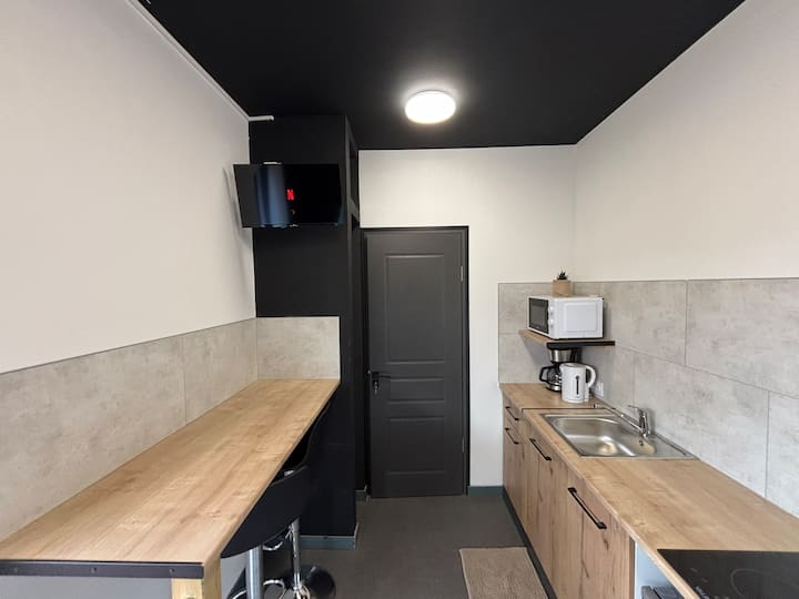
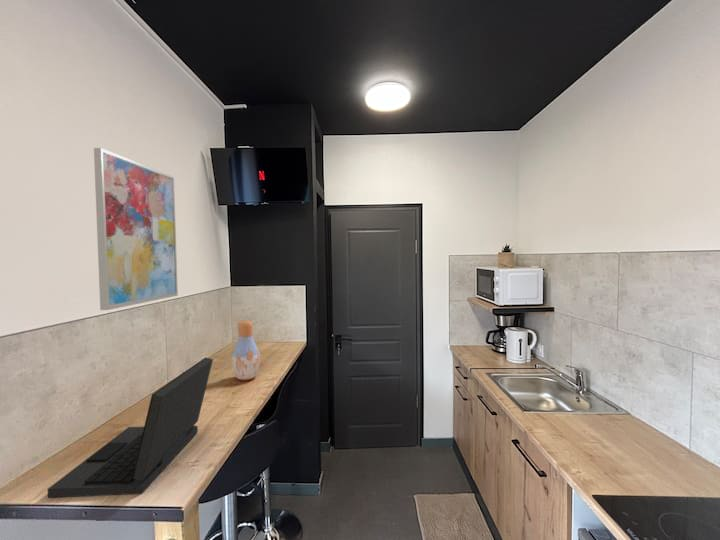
+ laptop [46,356,214,499]
+ wall art [93,147,179,311]
+ vase [231,320,261,381]
